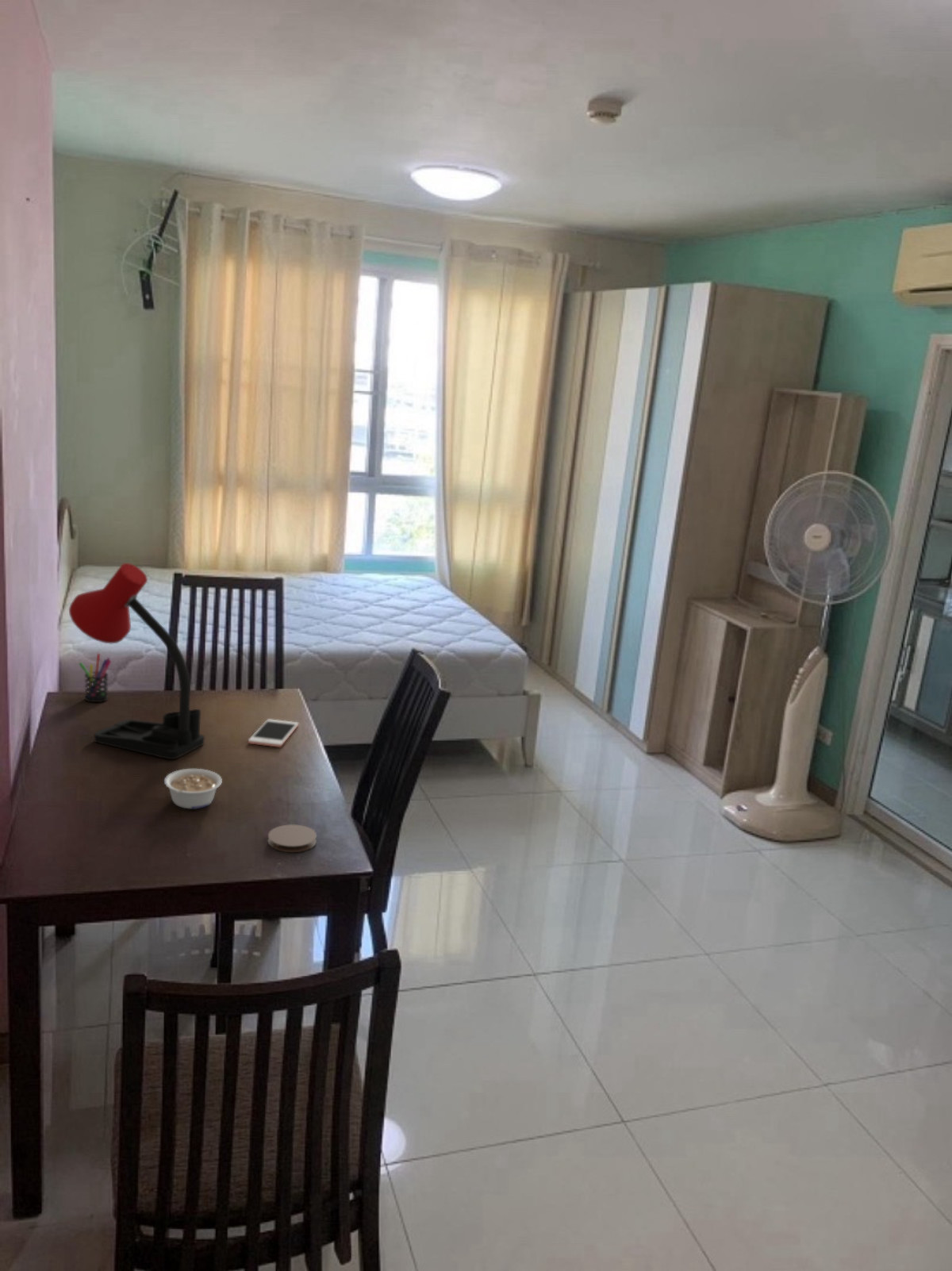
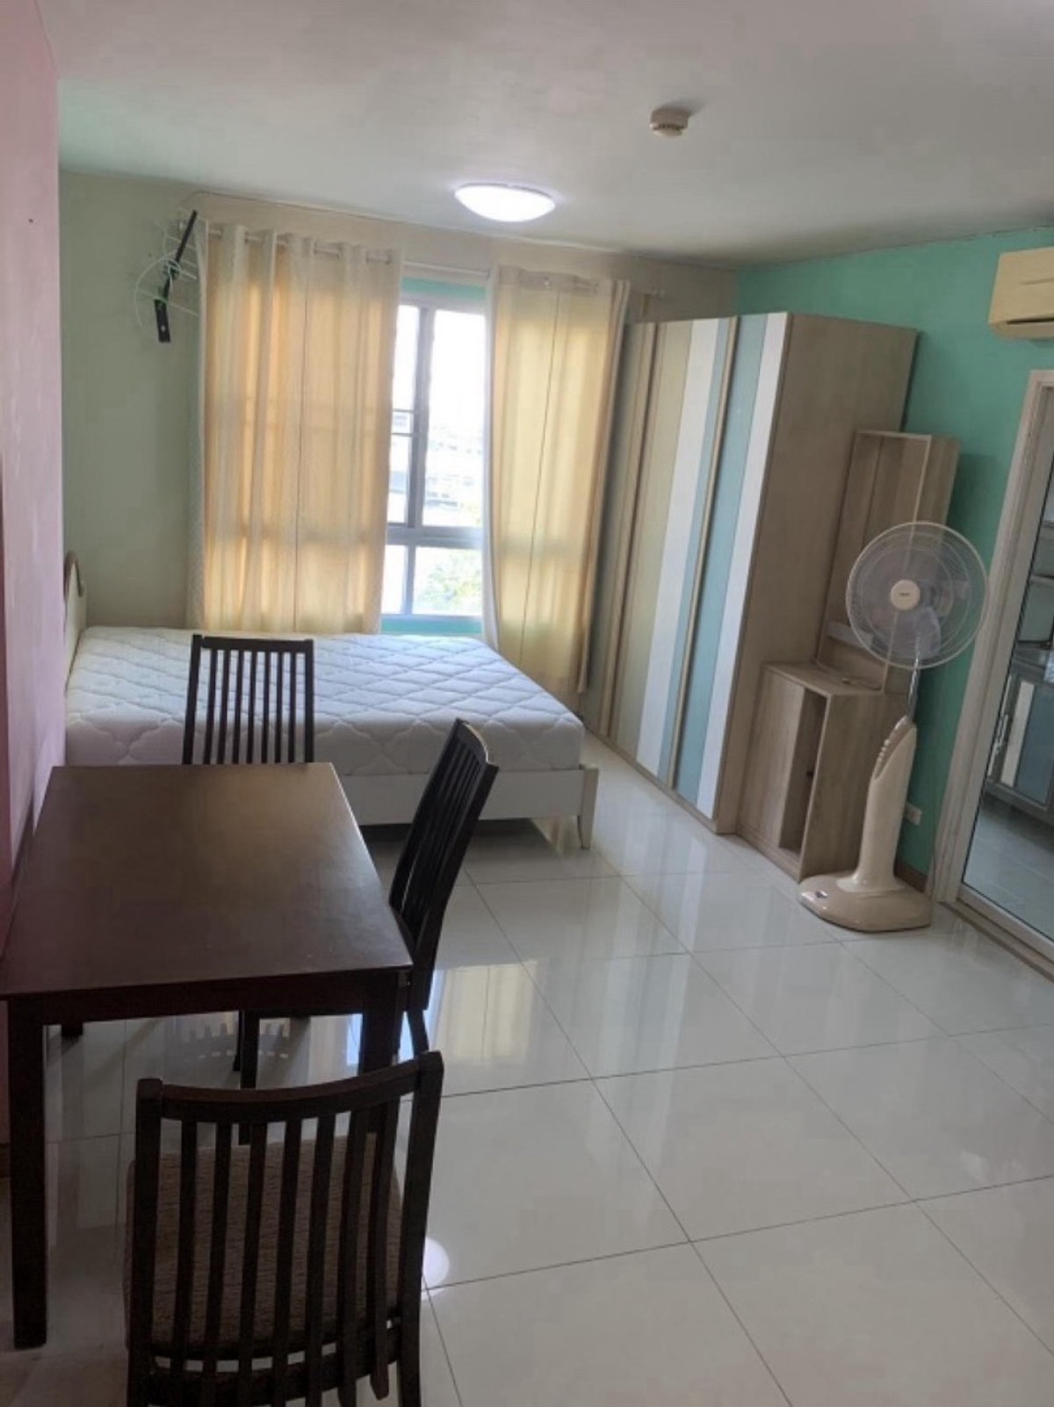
- cell phone [248,718,299,748]
- coaster [267,824,317,853]
- legume [163,768,223,809]
- pen holder [78,653,112,703]
- desk lamp [68,563,205,760]
